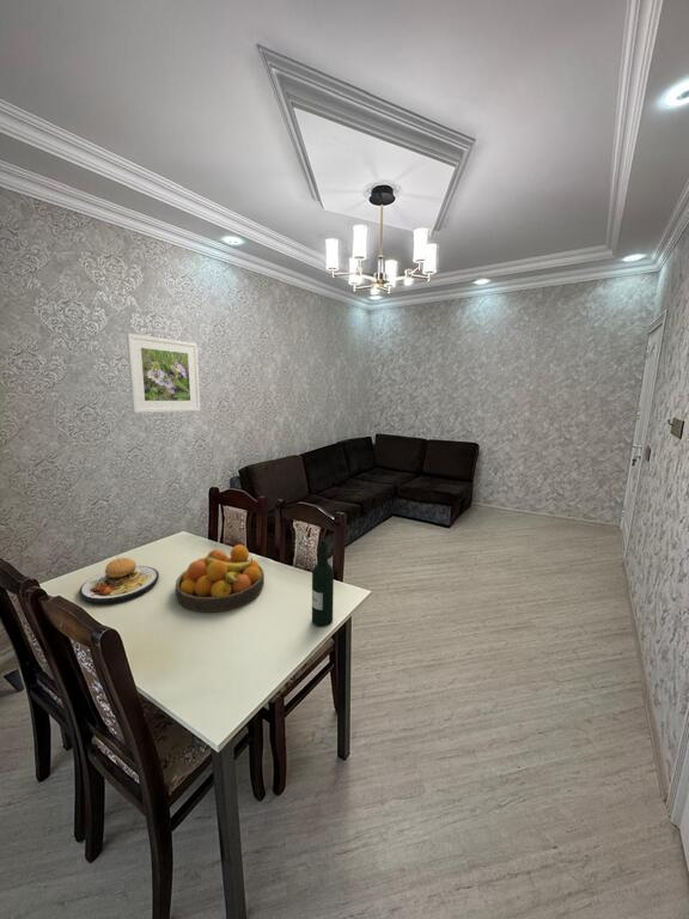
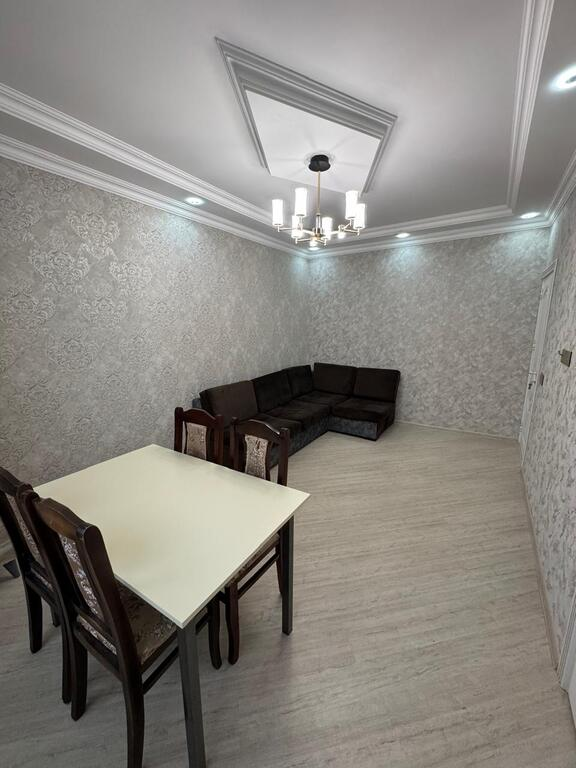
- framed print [126,333,201,414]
- plate [78,553,160,605]
- fruit bowl [175,543,266,613]
- wine bottle [311,540,335,628]
